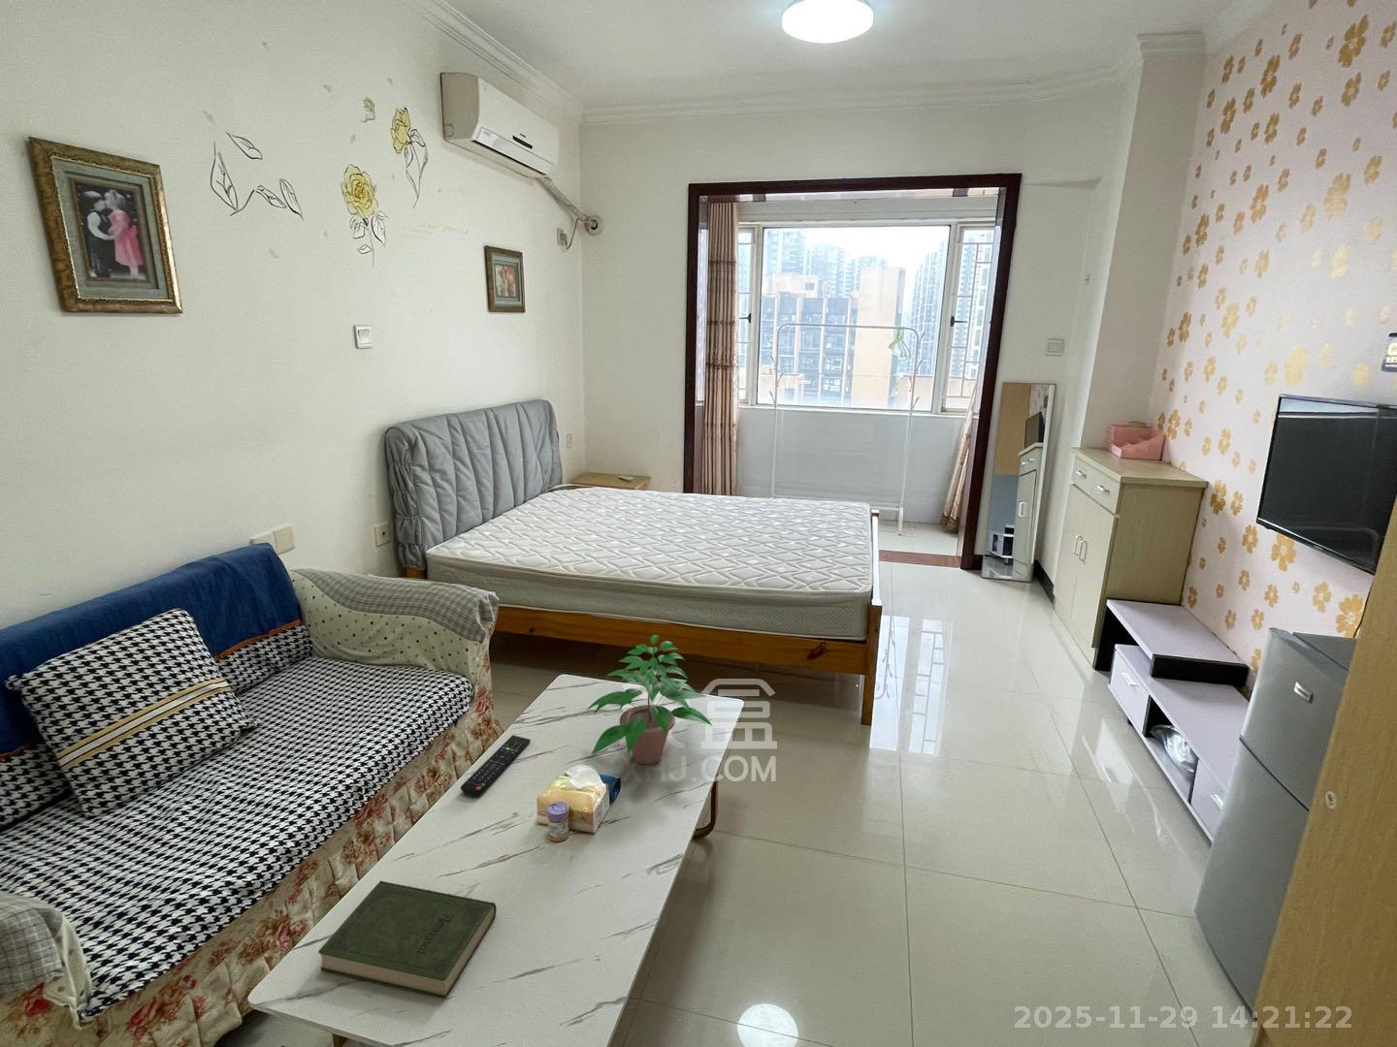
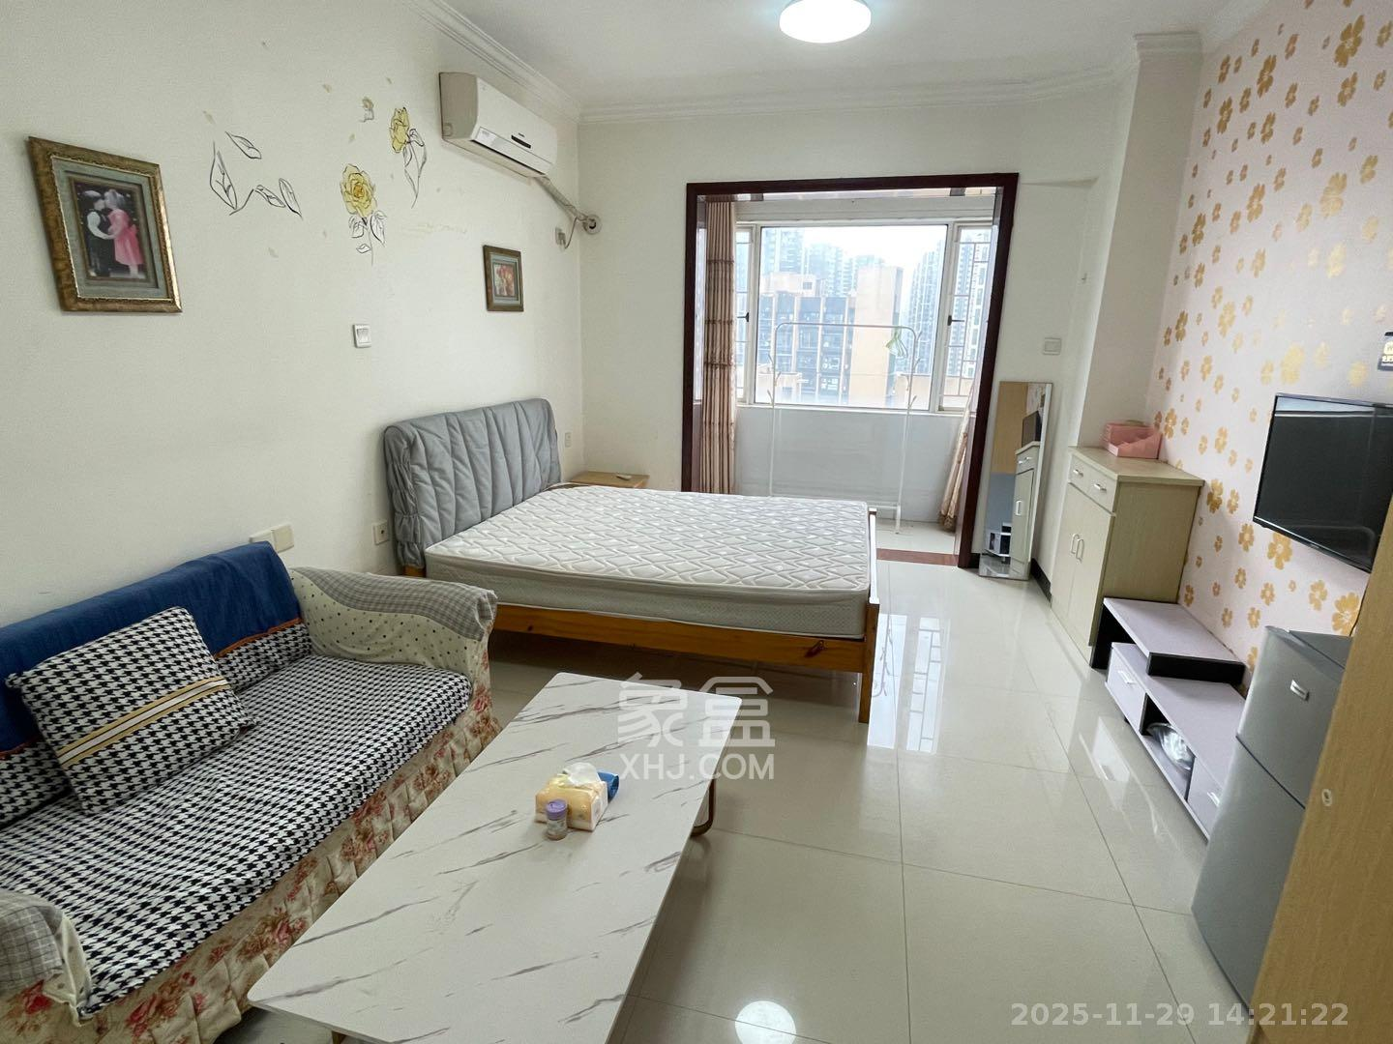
- potted plant [586,633,713,764]
- book [317,880,497,999]
- remote control [460,734,531,797]
